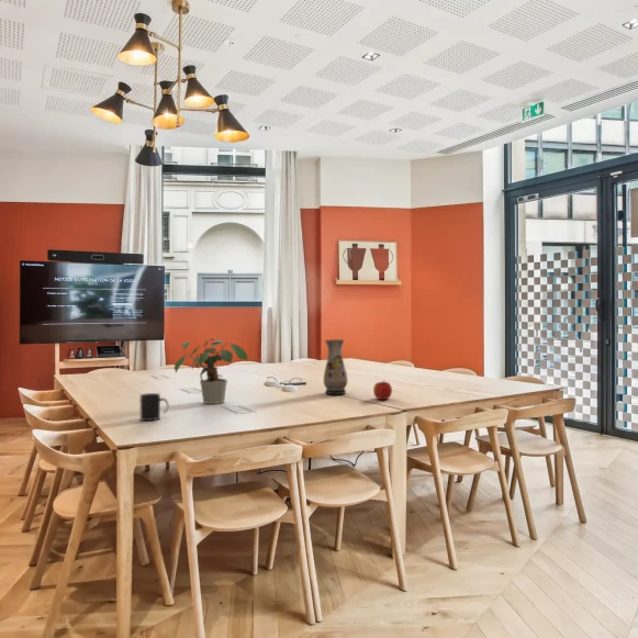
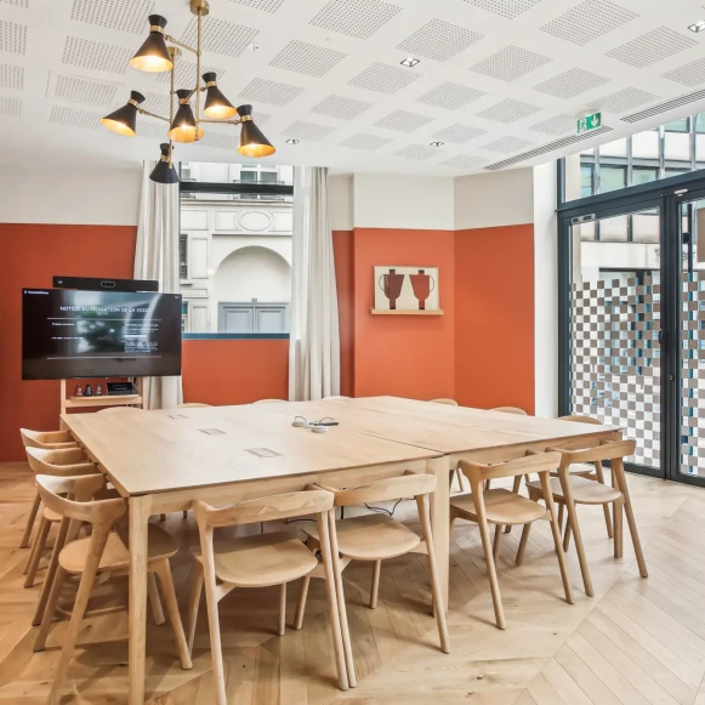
- mug [138,392,170,422]
- vase [323,338,348,395]
- potted plant [174,338,248,405]
- apple [372,379,393,401]
